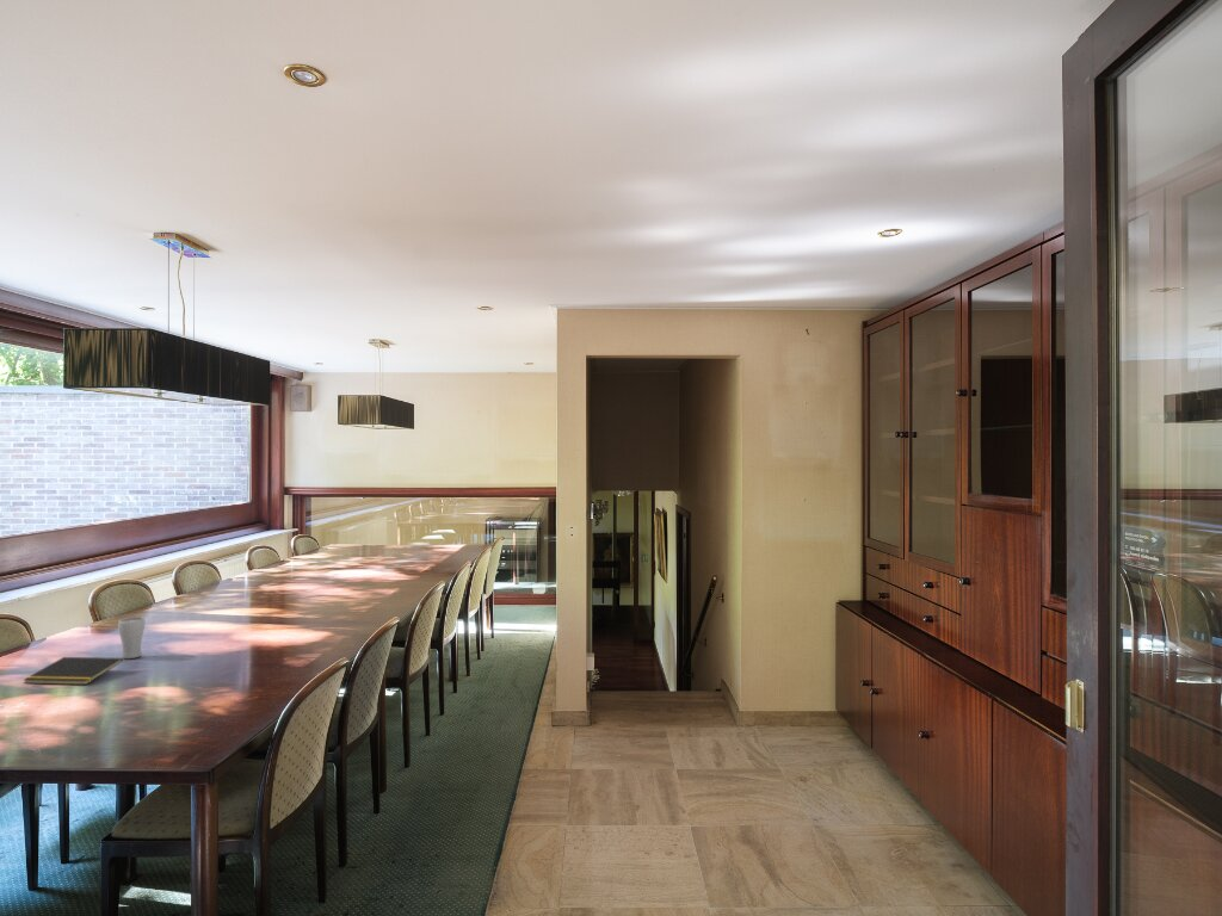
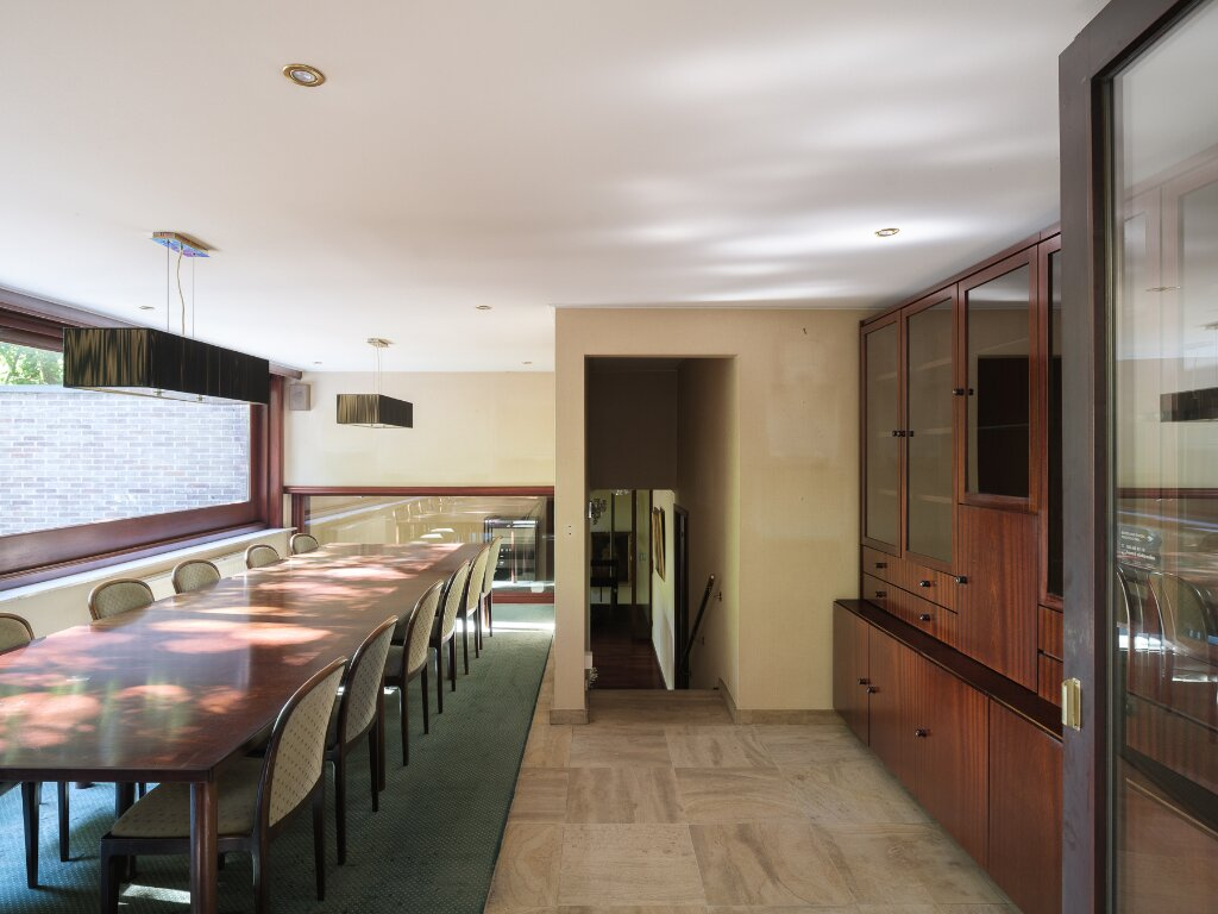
- drinking glass [117,615,146,660]
- notepad [23,656,124,686]
